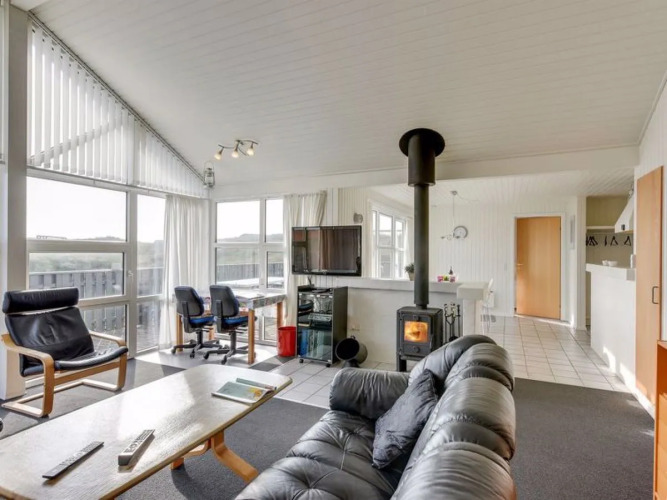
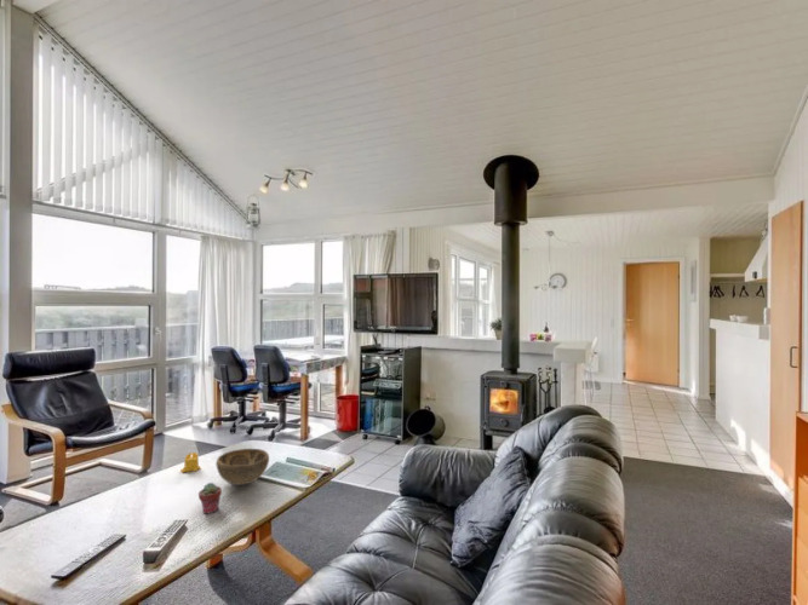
+ potted succulent [197,482,223,514]
+ candle [179,451,202,474]
+ decorative bowl [214,448,270,486]
